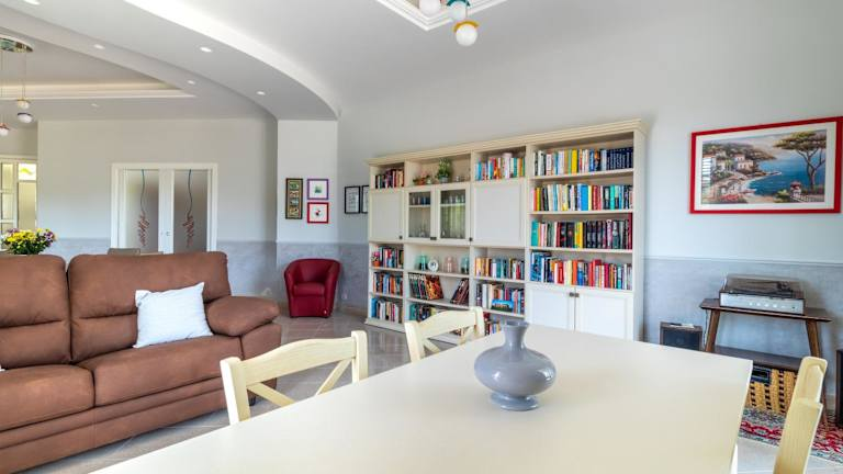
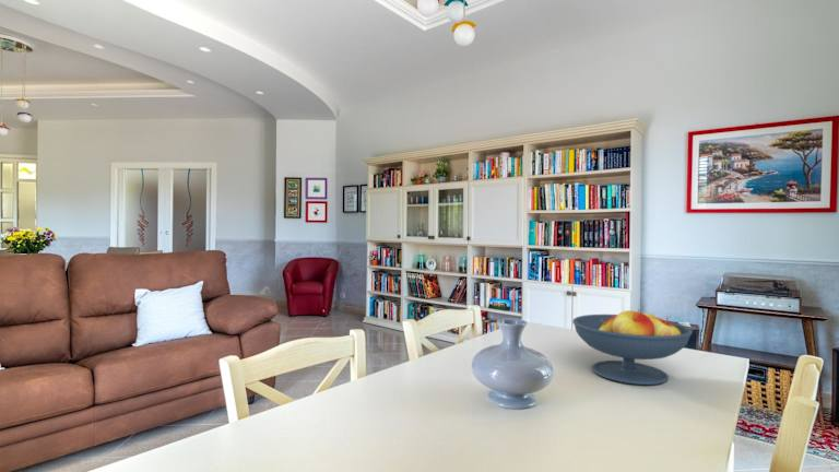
+ fruit bowl [571,308,694,386]
